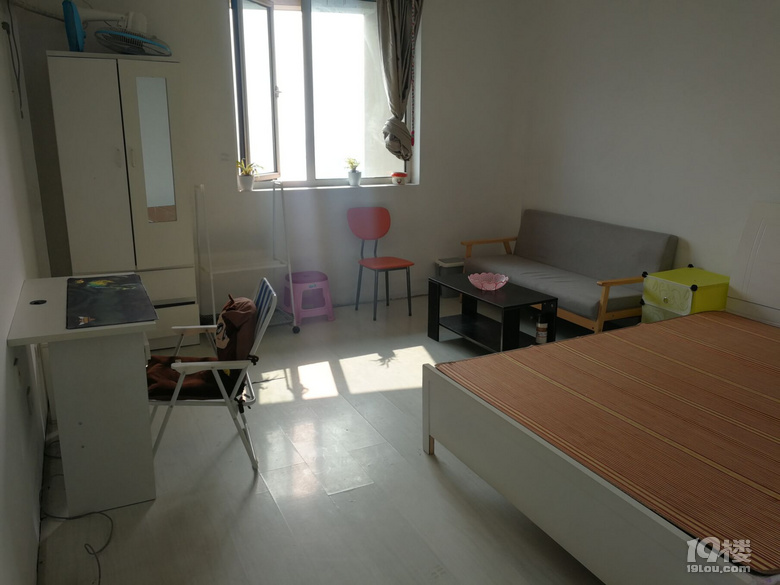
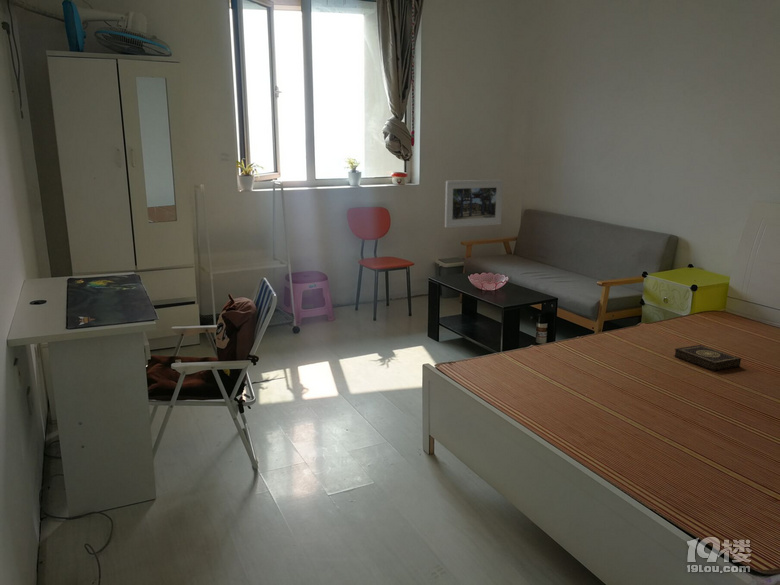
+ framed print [444,179,504,229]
+ book [673,344,742,372]
